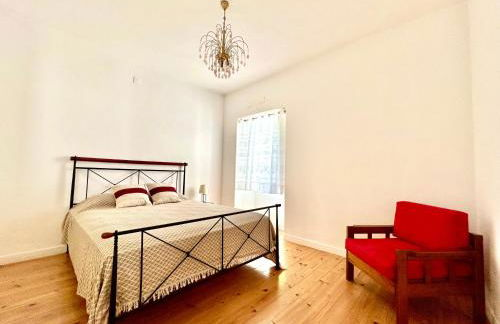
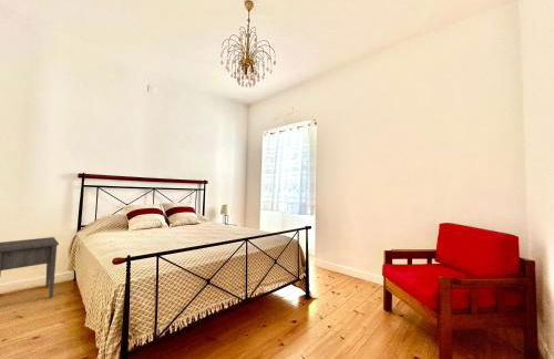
+ nightstand [0,236,60,299]
